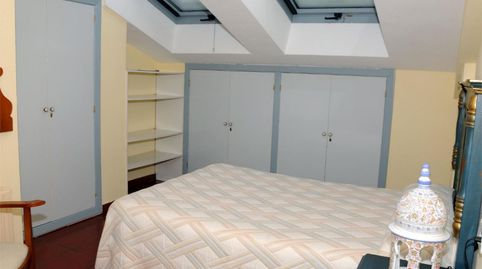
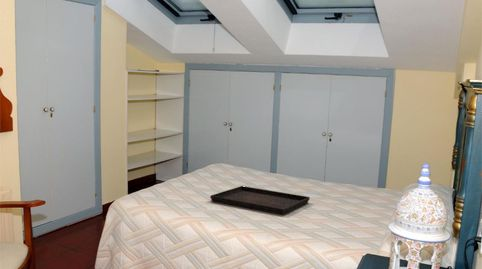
+ serving tray [209,185,311,215]
